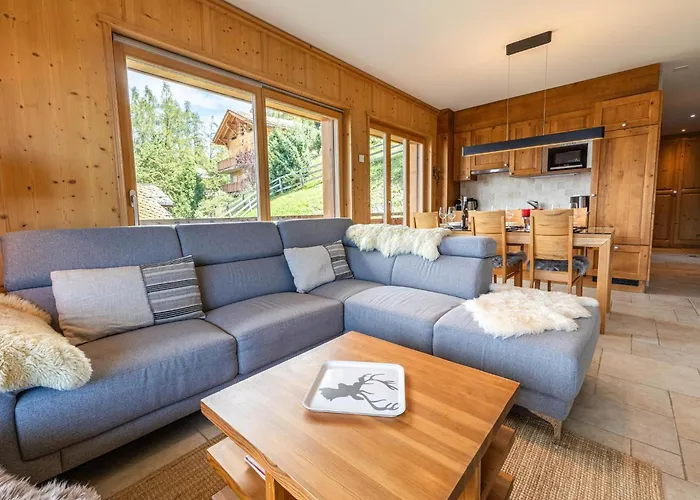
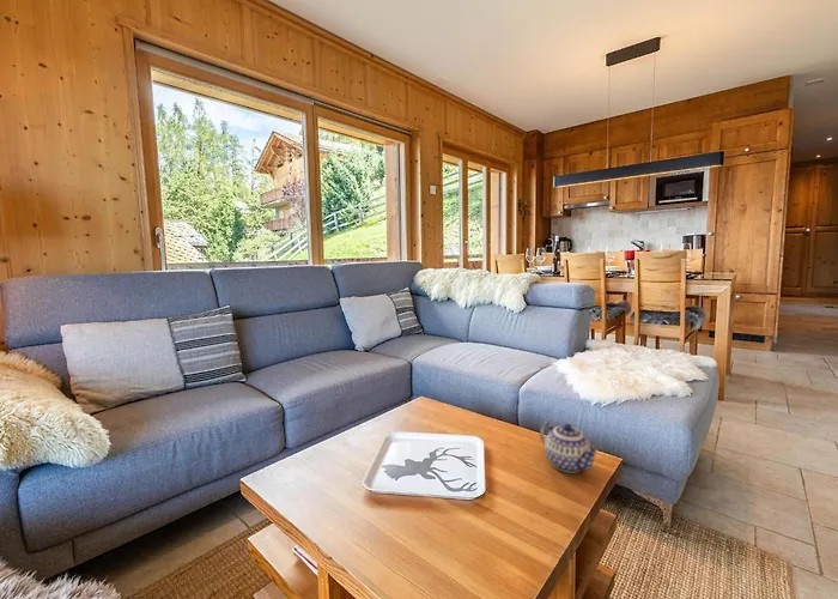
+ teapot [539,420,600,473]
